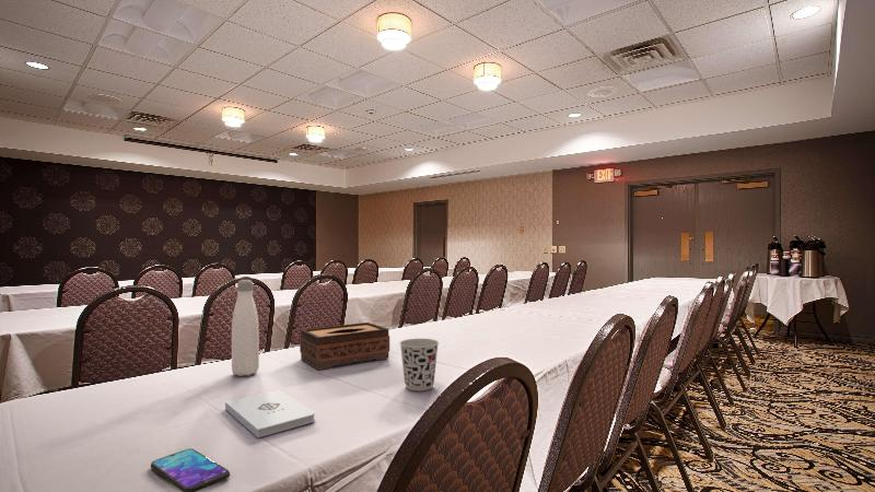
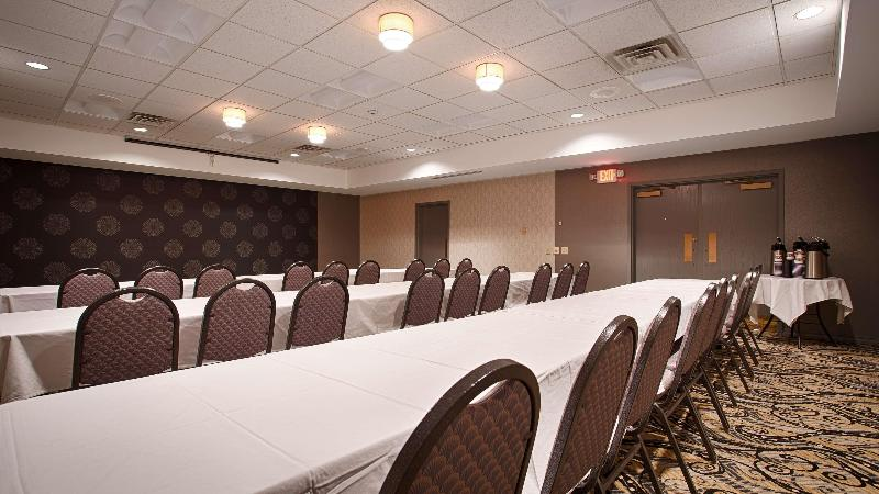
- water bottle [231,279,260,377]
- smartphone [150,447,231,492]
- tissue box [299,321,390,372]
- cup [398,338,440,391]
- notepad [224,390,316,438]
